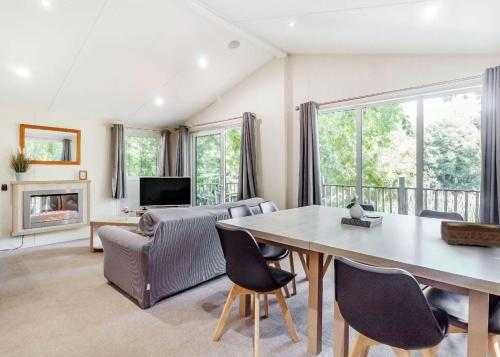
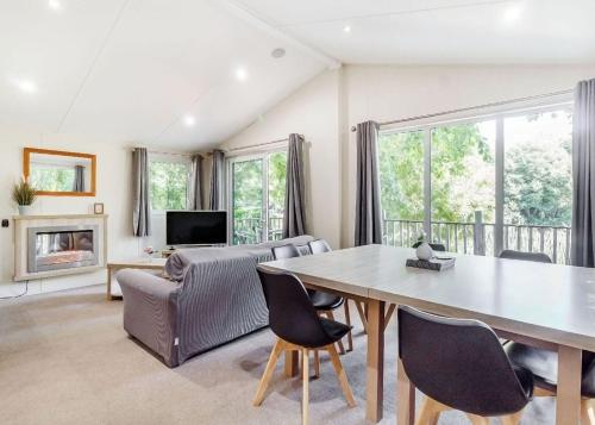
- tissue box [440,220,500,249]
